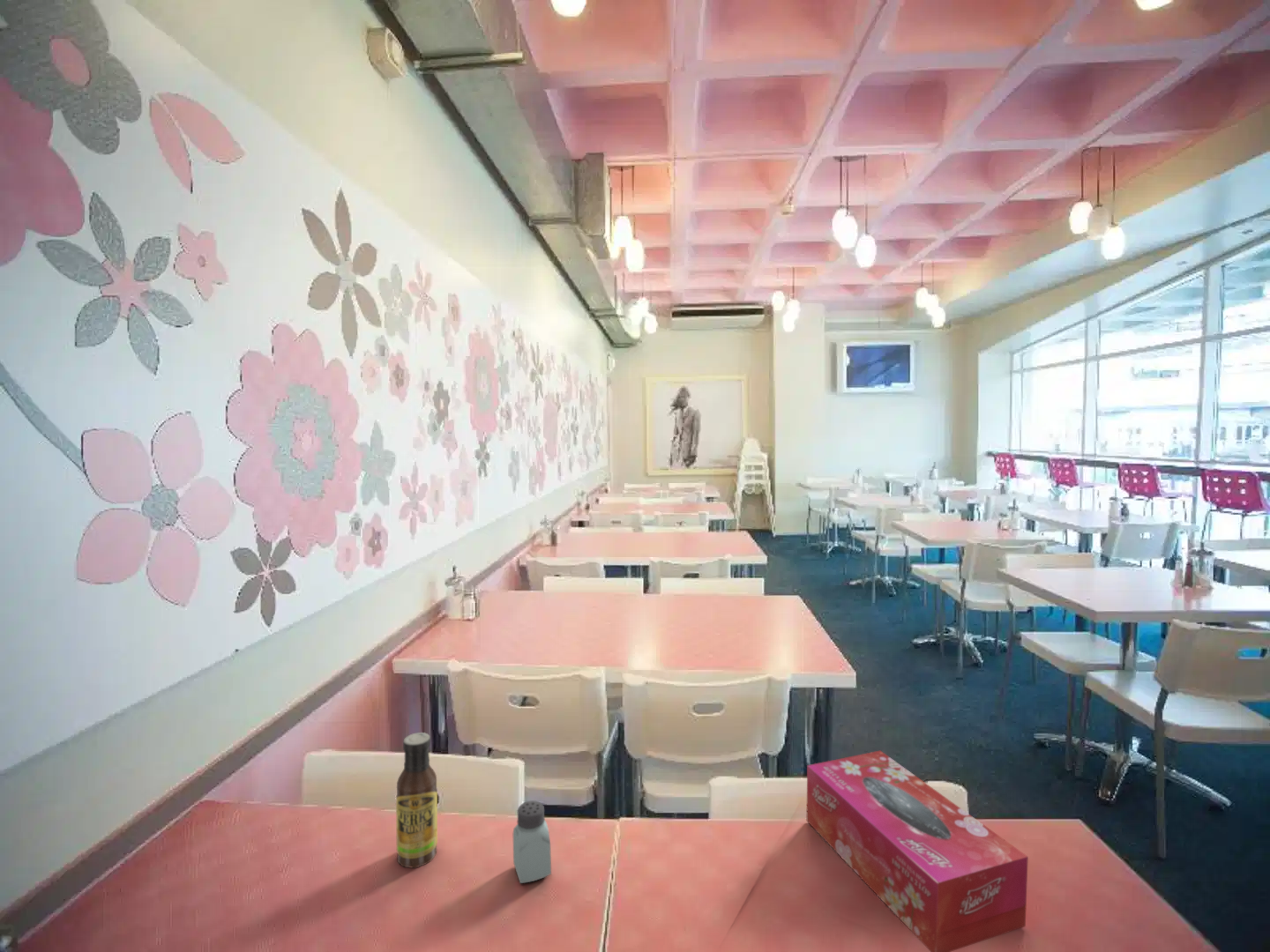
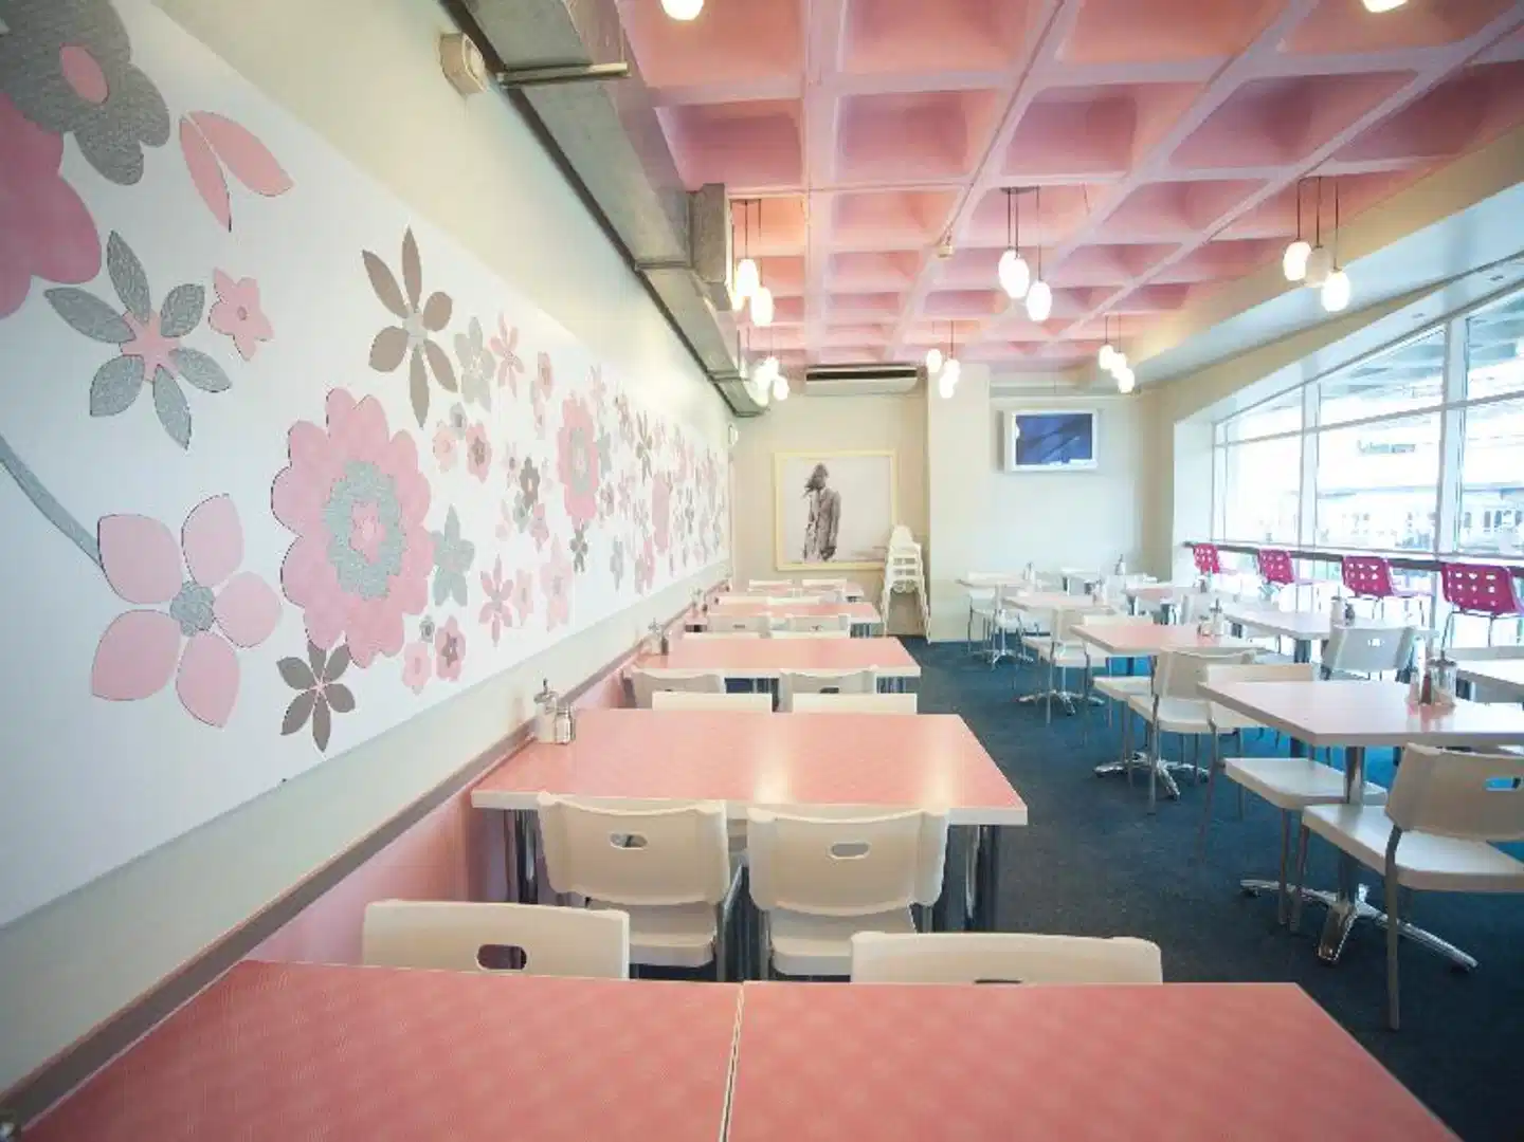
- tissue box [806,750,1029,952]
- saltshaker [512,800,552,884]
- sauce bottle [395,732,438,869]
